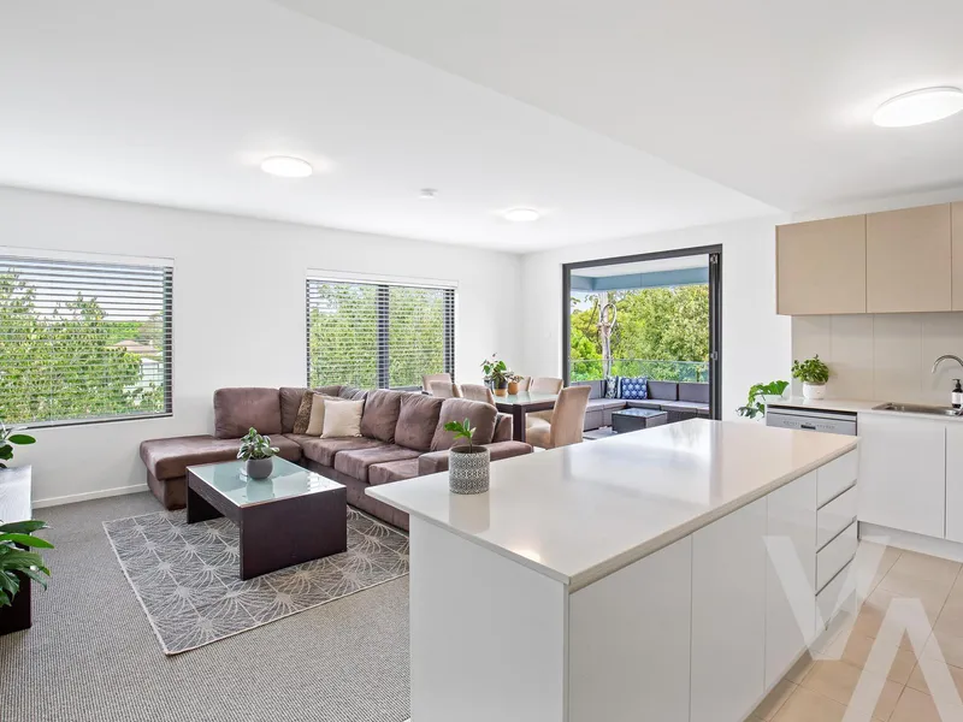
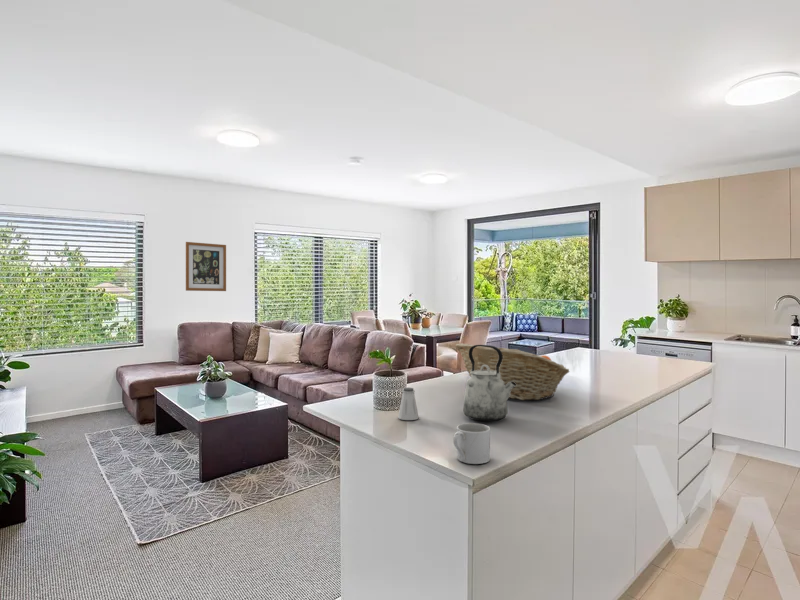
+ saltshaker [397,387,420,421]
+ mug [452,422,491,465]
+ kettle [462,344,516,422]
+ wall art [185,241,227,292]
+ fruit basket [454,342,571,401]
